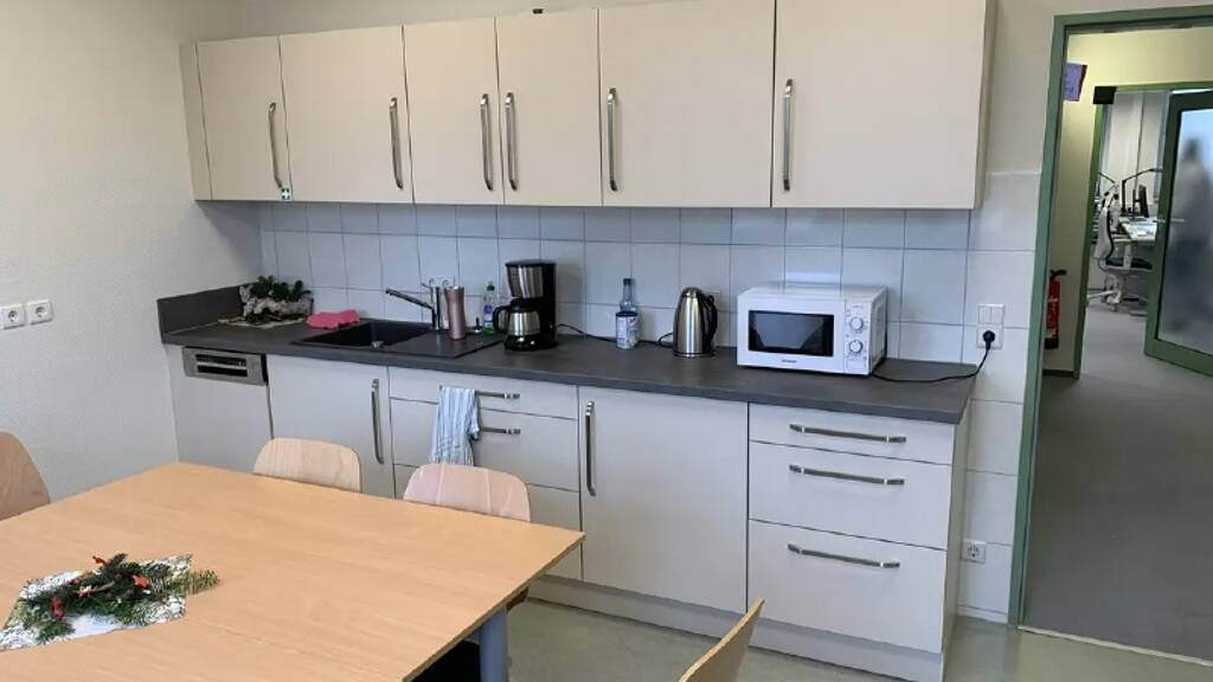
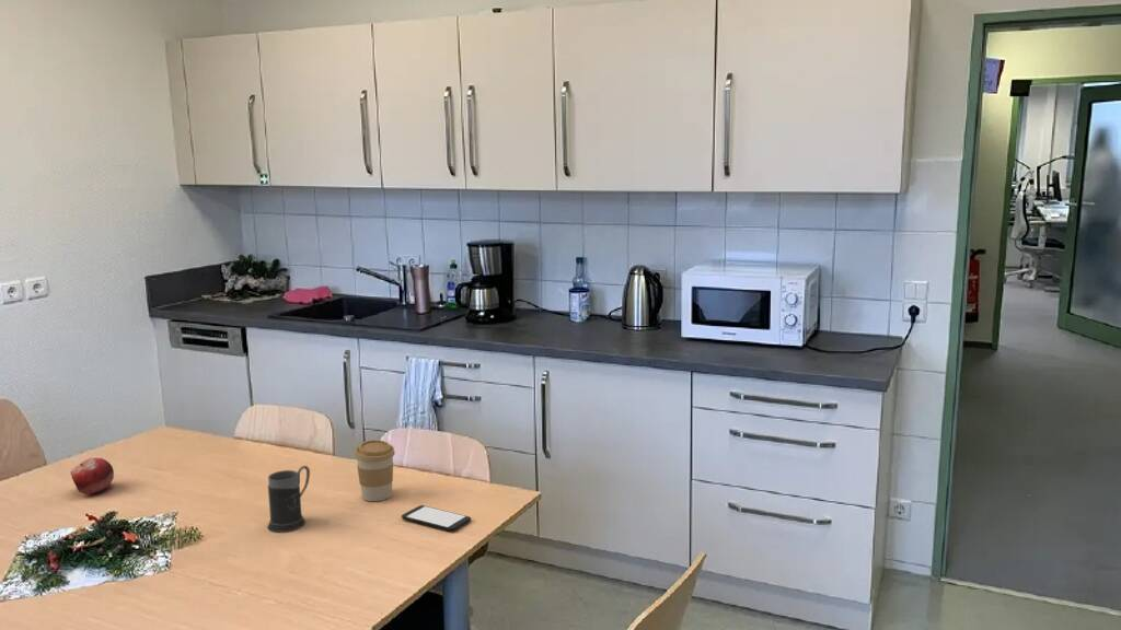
+ smartphone [401,504,472,533]
+ coffee cup [354,439,396,502]
+ fruit [69,456,115,495]
+ mug [267,465,311,534]
